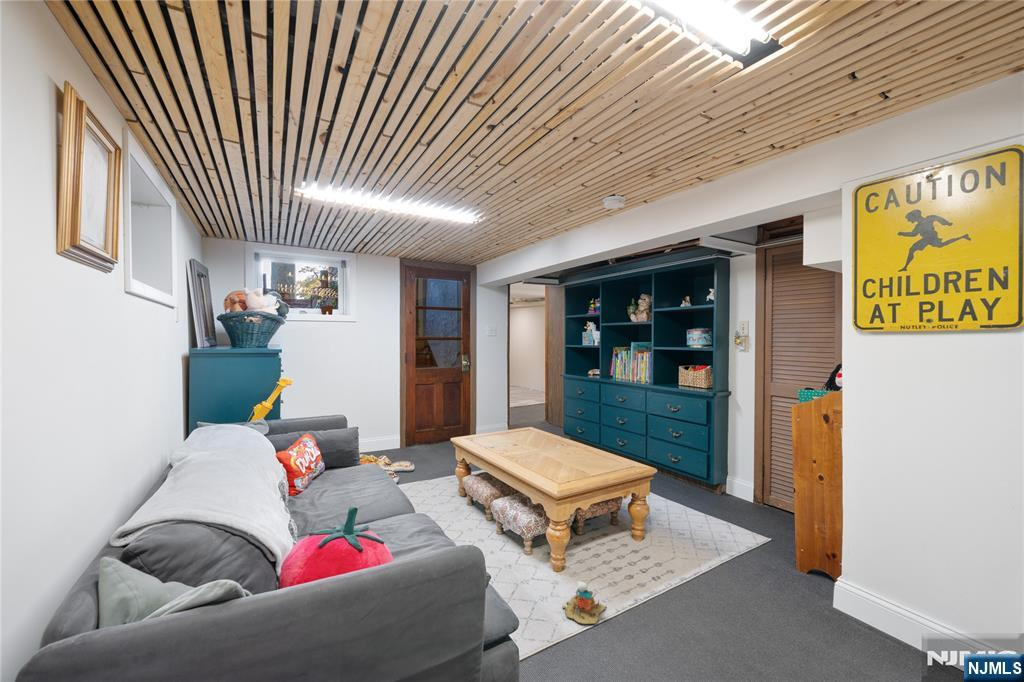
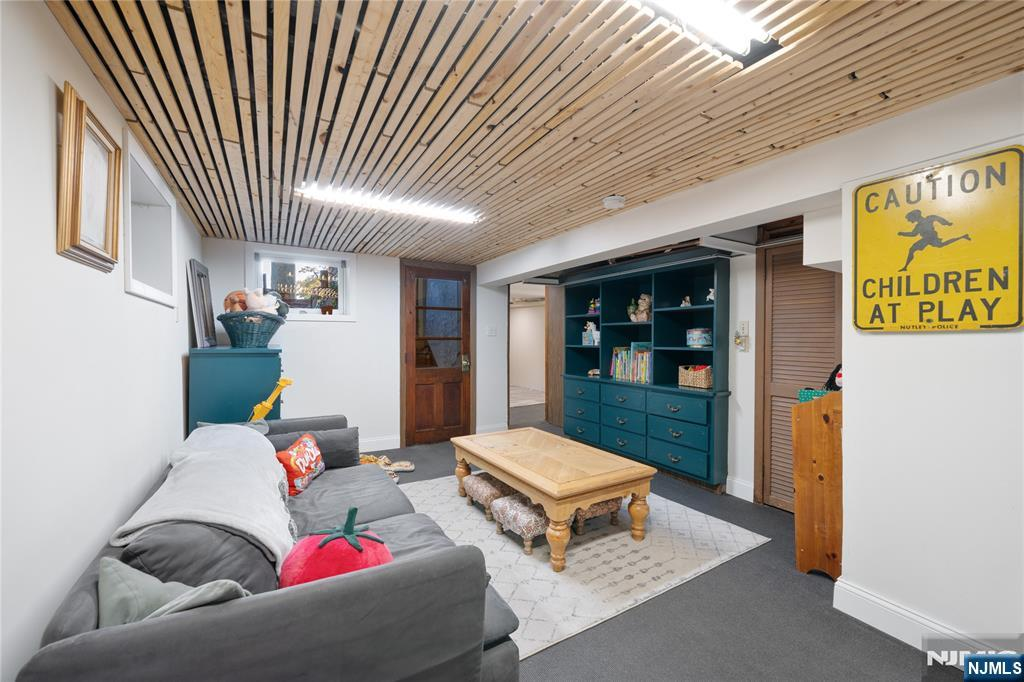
- toy house [561,580,607,625]
